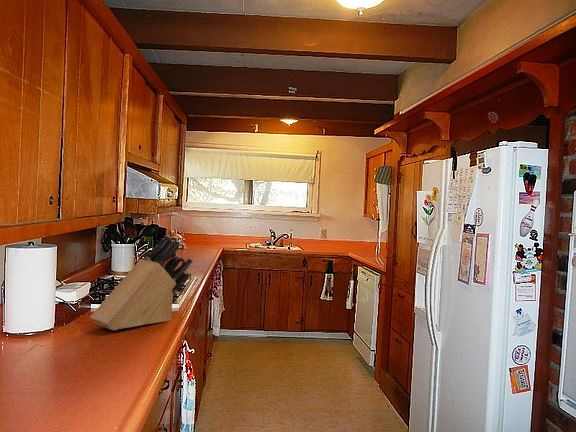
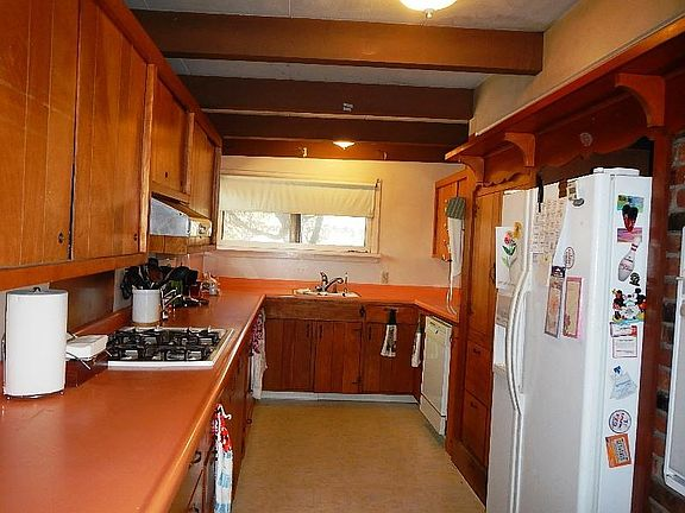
- knife block [89,234,194,331]
